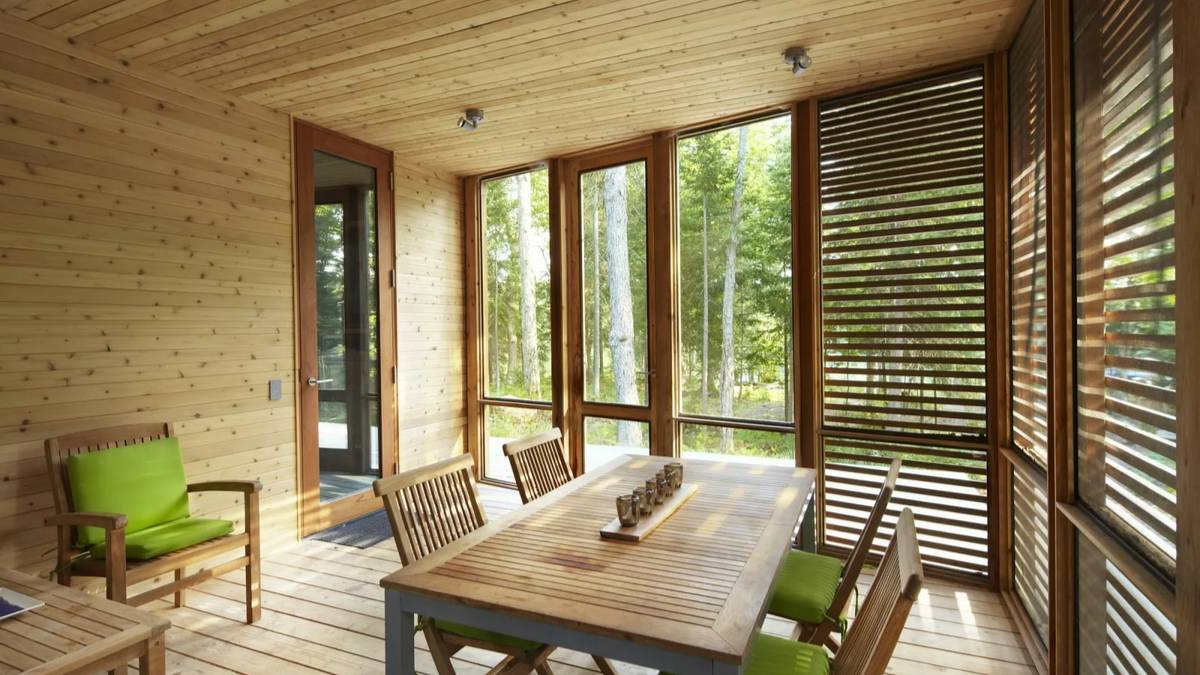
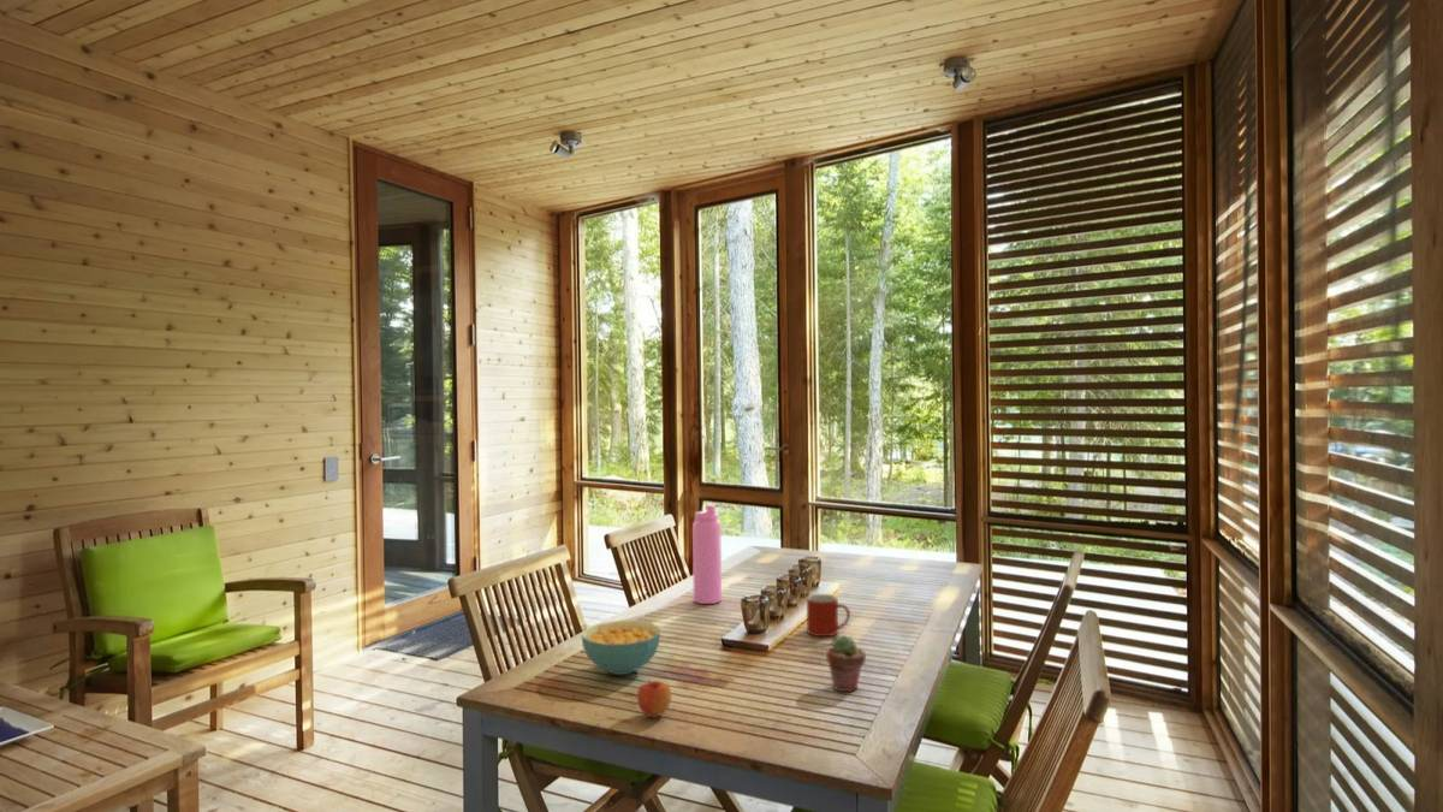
+ potted succulent [825,634,867,693]
+ mug [806,593,851,638]
+ apple [636,680,672,719]
+ cereal bowl [581,620,661,676]
+ water bottle [691,503,723,605]
